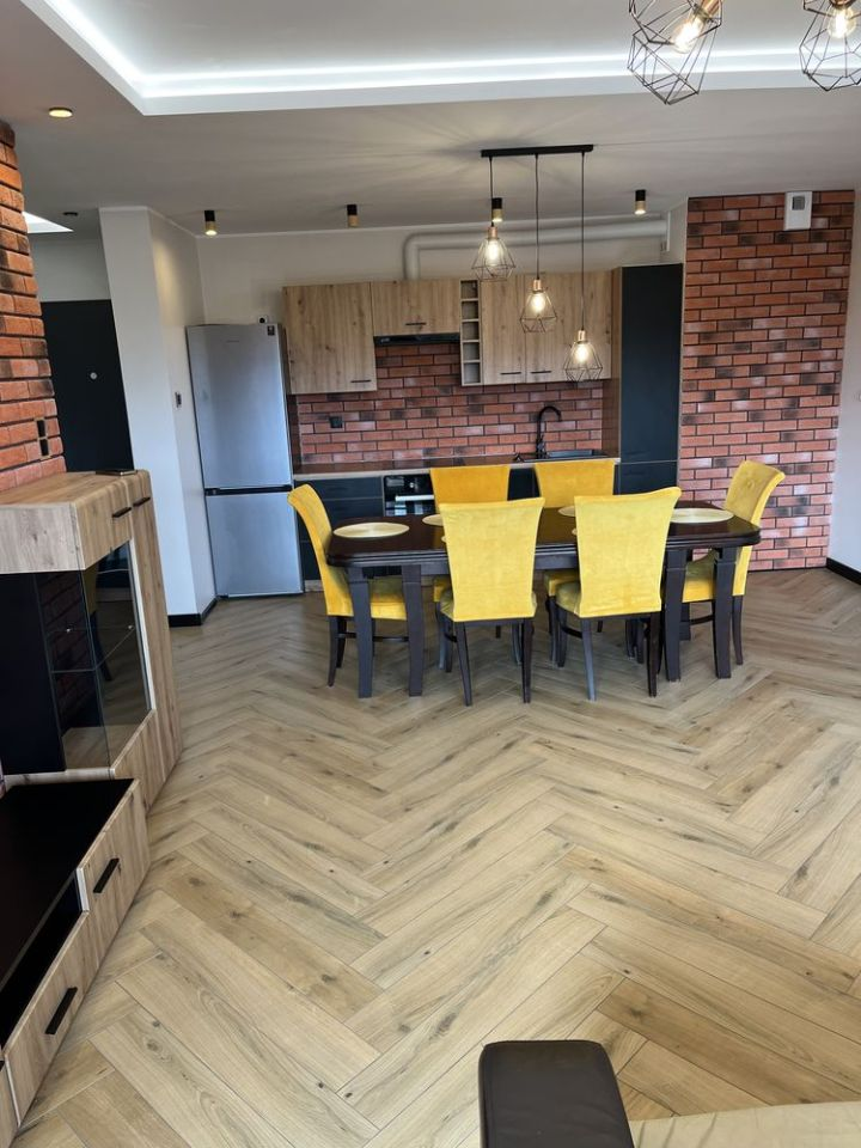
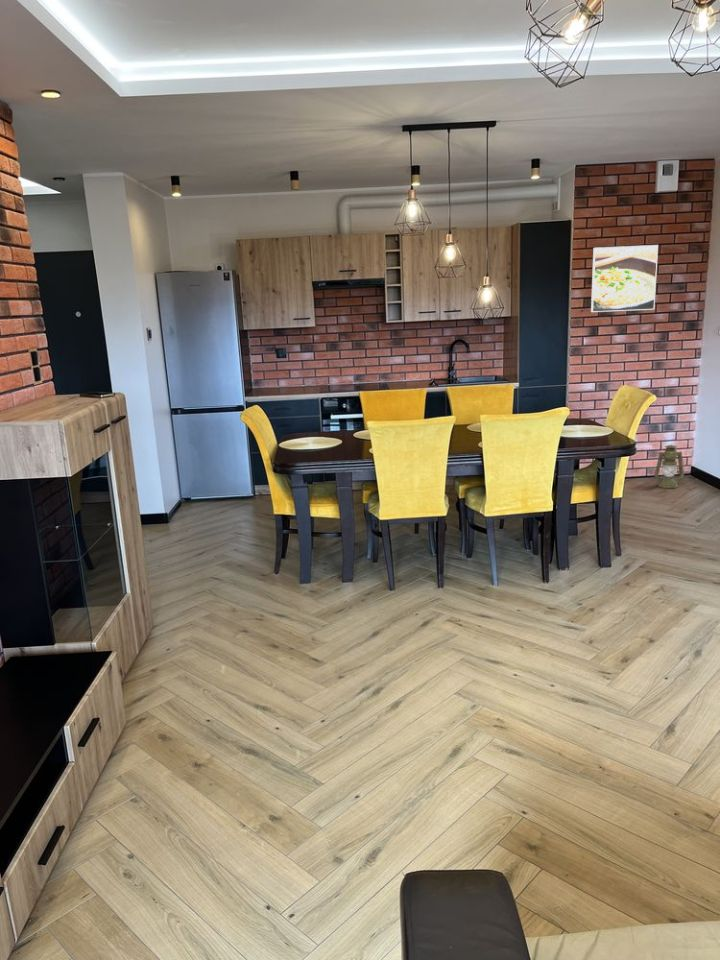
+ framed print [590,244,659,313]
+ lantern [653,443,685,489]
